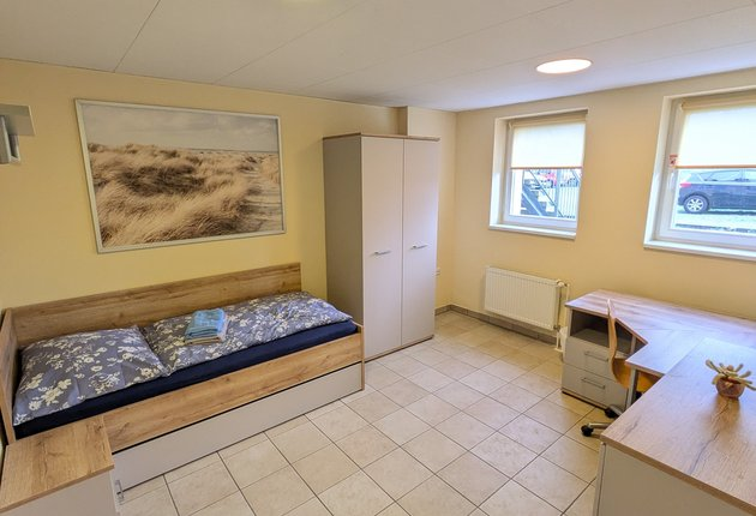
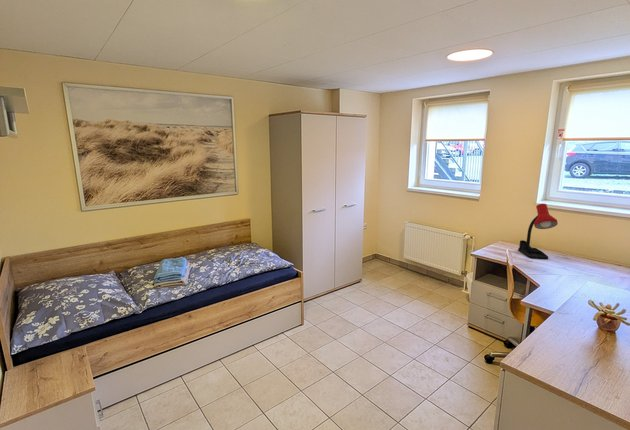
+ desk lamp [517,203,559,260]
